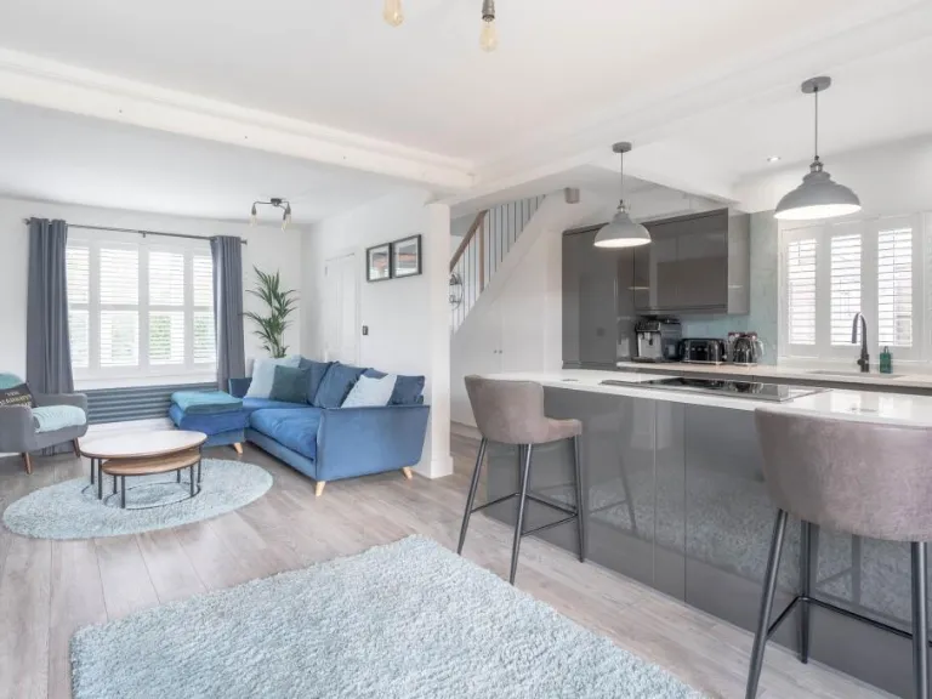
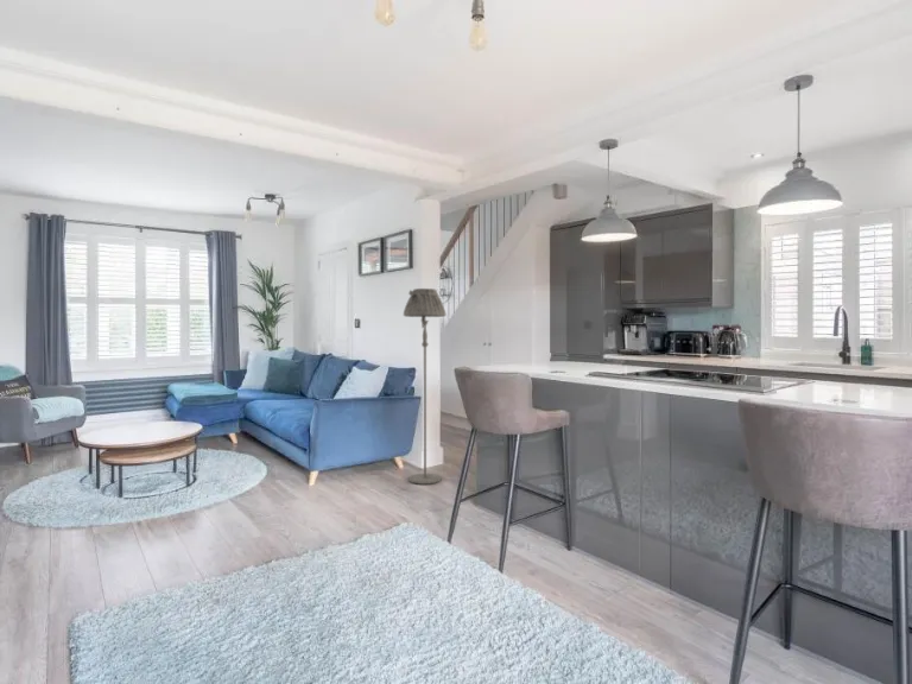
+ floor lamp [403,287,448,486]
